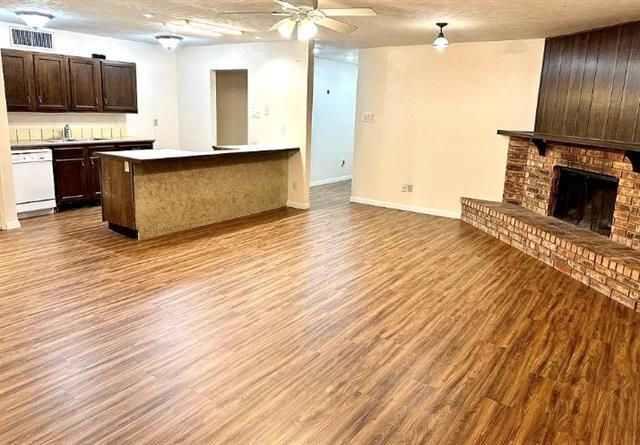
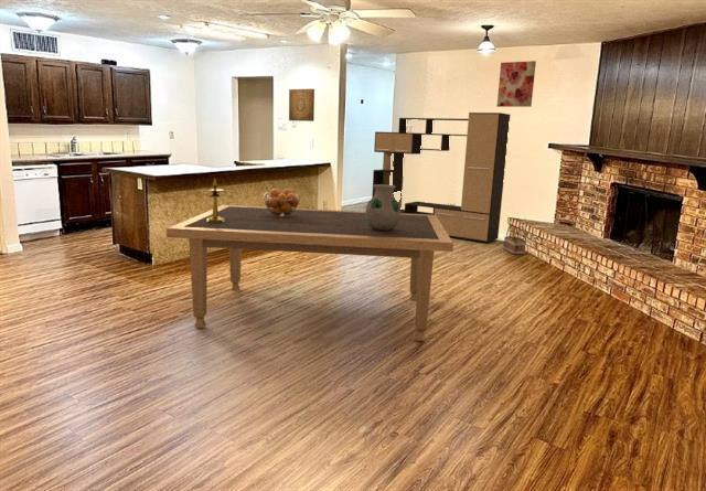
+ basket [503,225,527,255]
+ wall art [288,88,315,122]
+ wall art [495,60,537,108]
+ candlestick [205,178,225,223]
+ media console [372,111,512,244]
+ dining table [165,204,454,342]
+ vase [364,184,400,231]
+ fruit basket [263,188,301,217]
